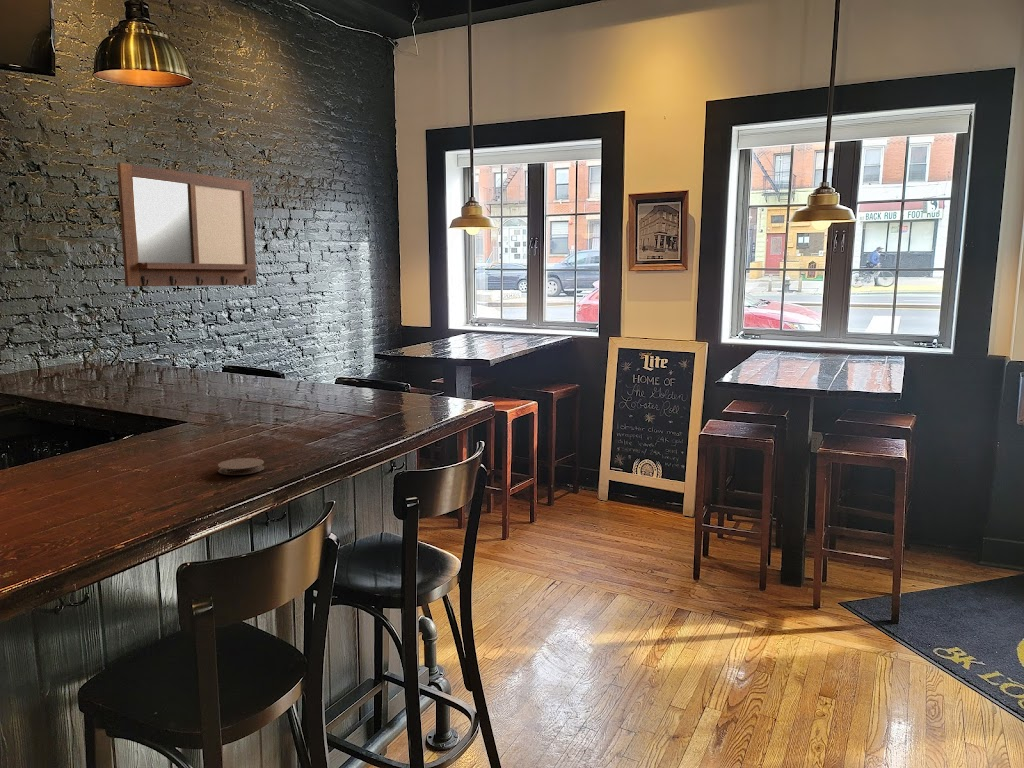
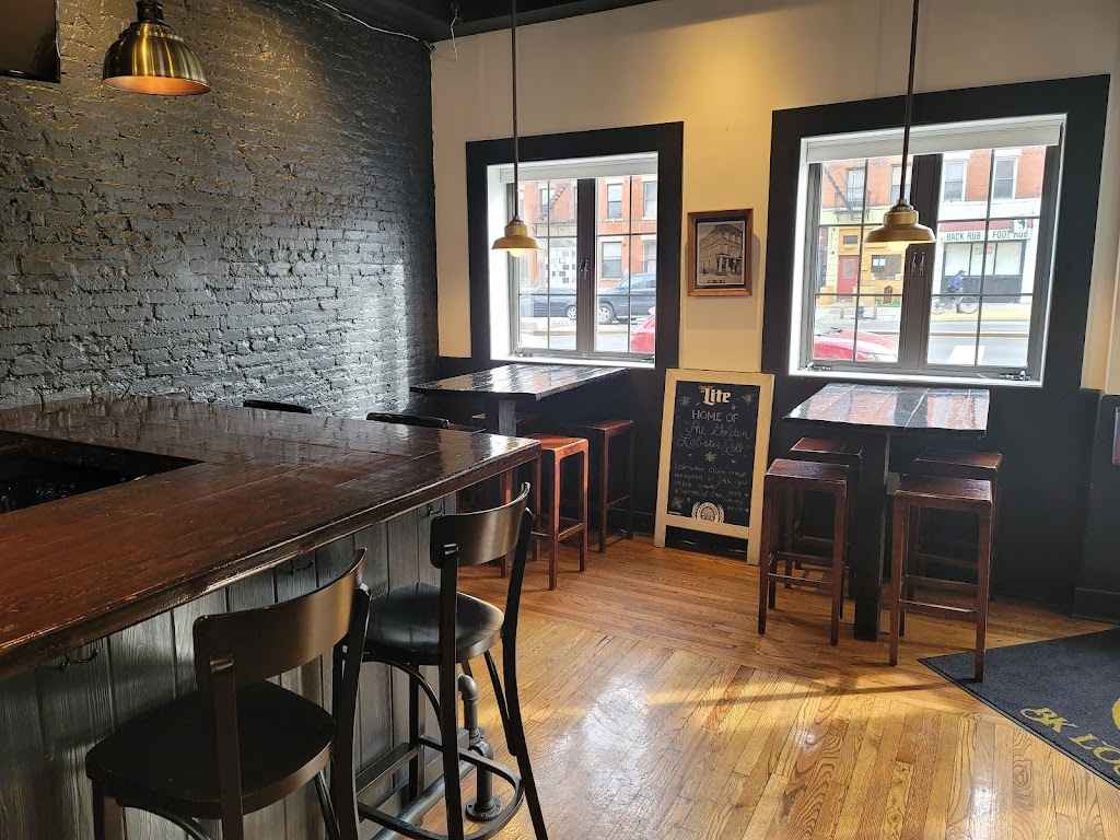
- coaster [217,457,265,476]
- writing board [116,162,258,287]
